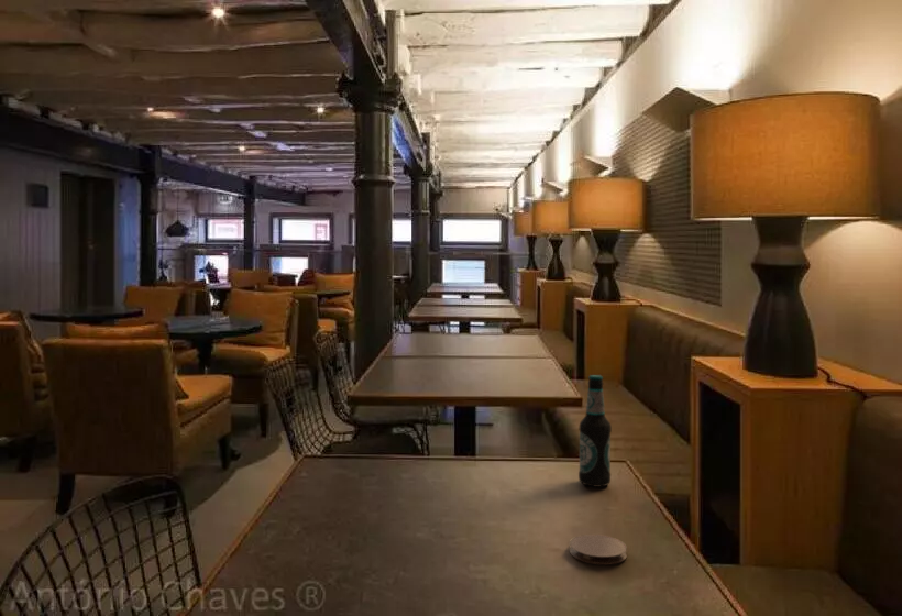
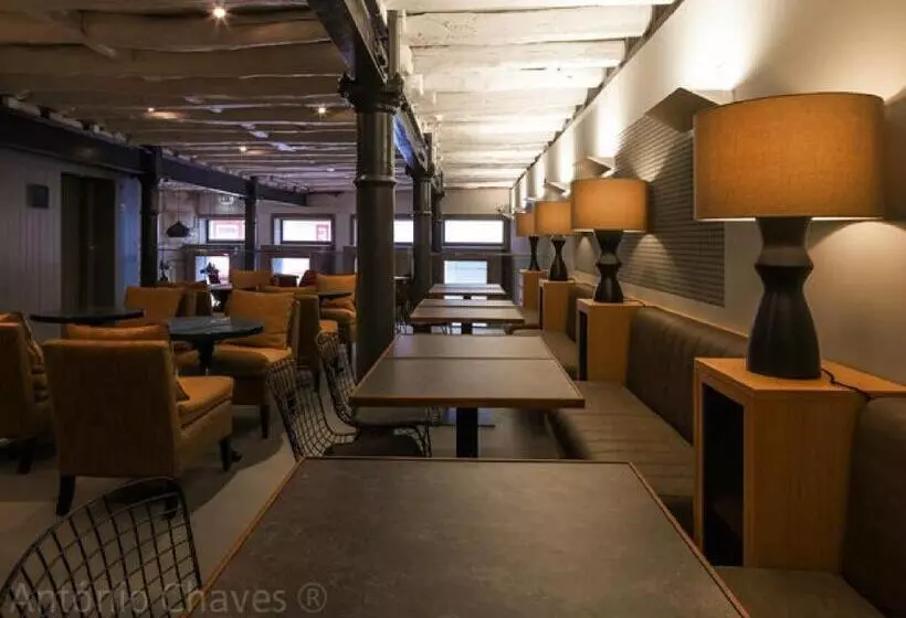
- coaster [569,534,628,565]
- bottle [578,374,613,488]
